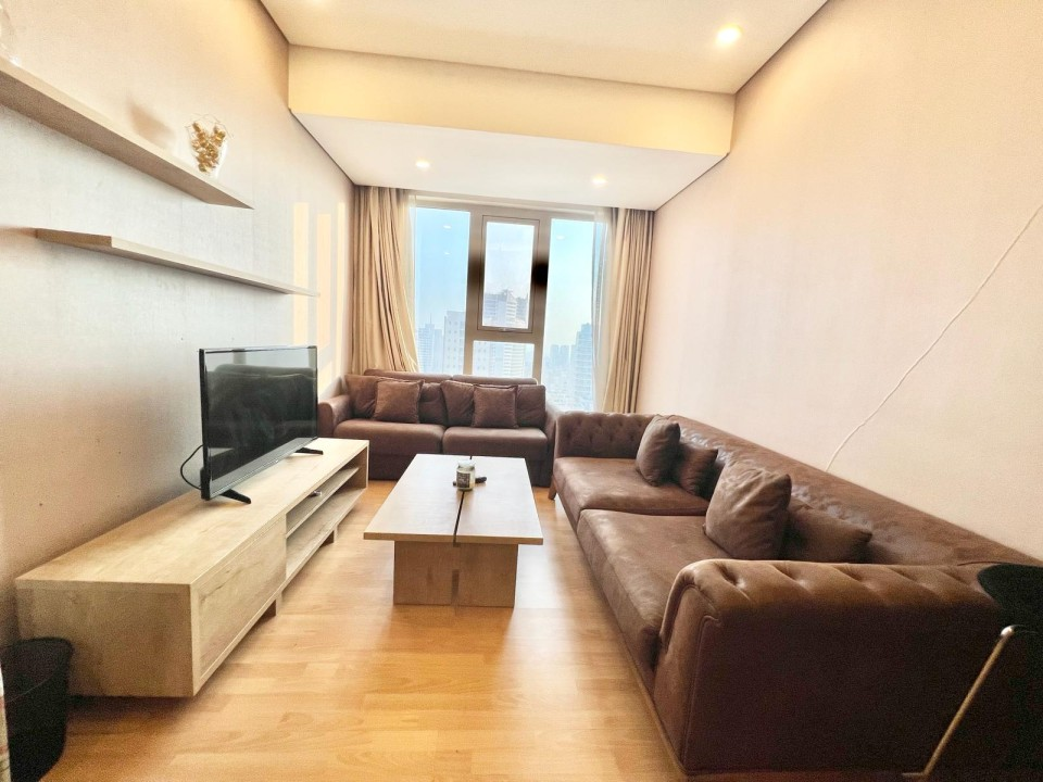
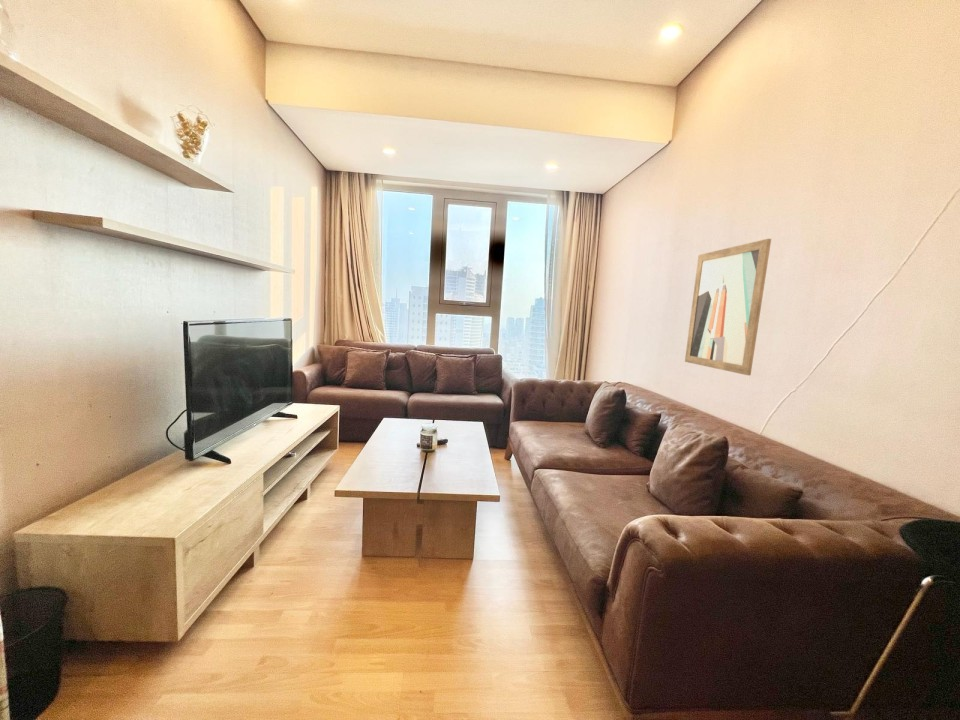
+ wall art [684,238,772,376]
